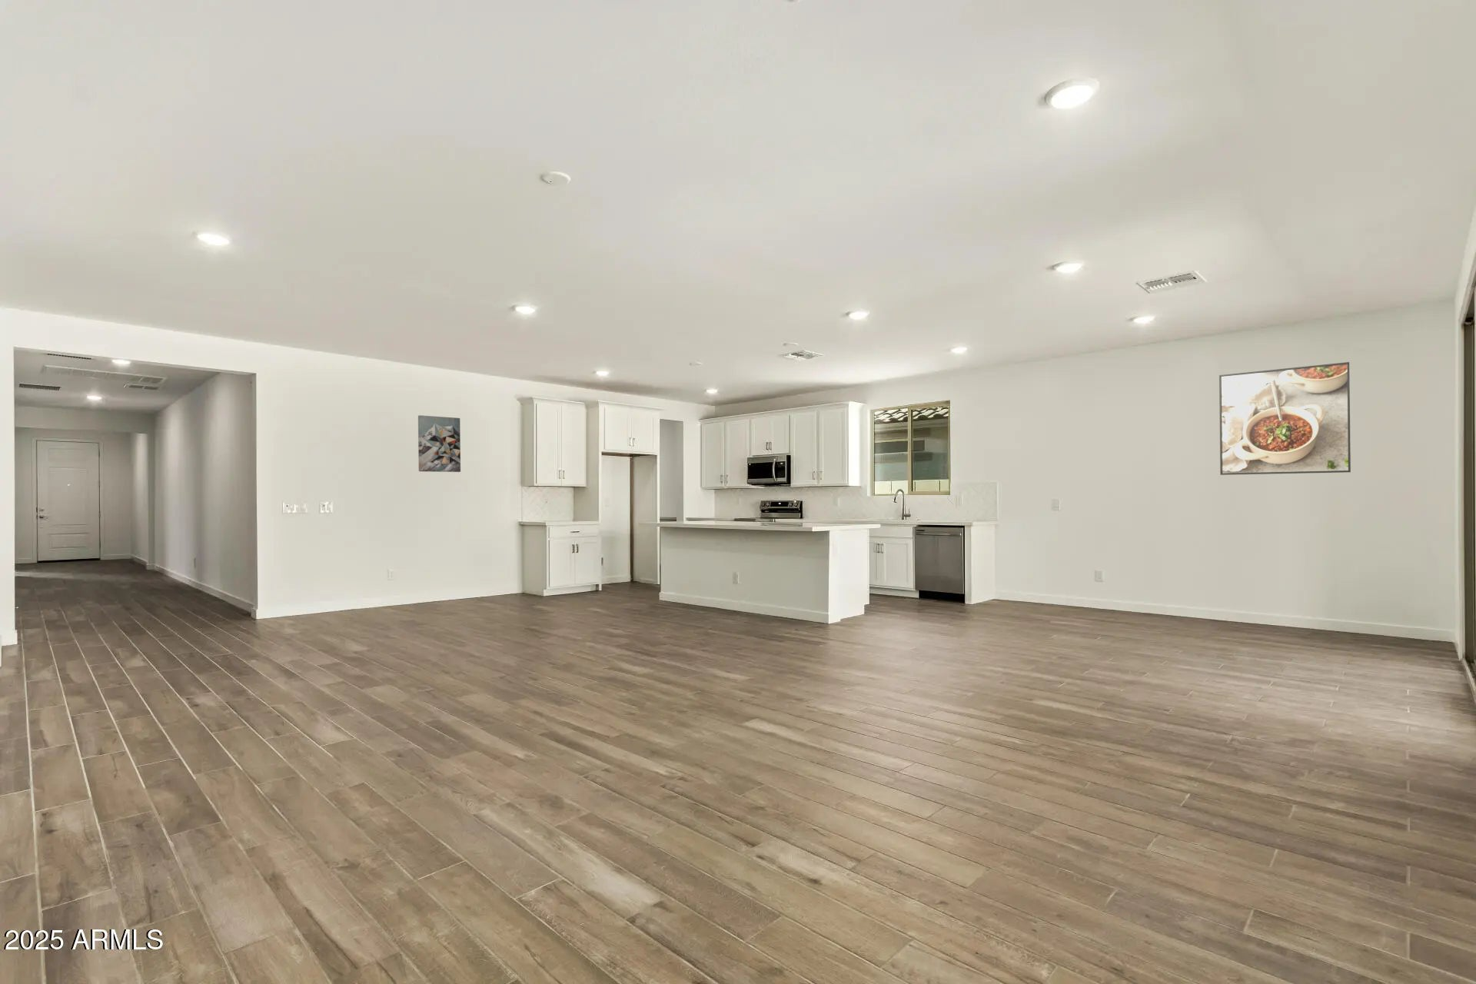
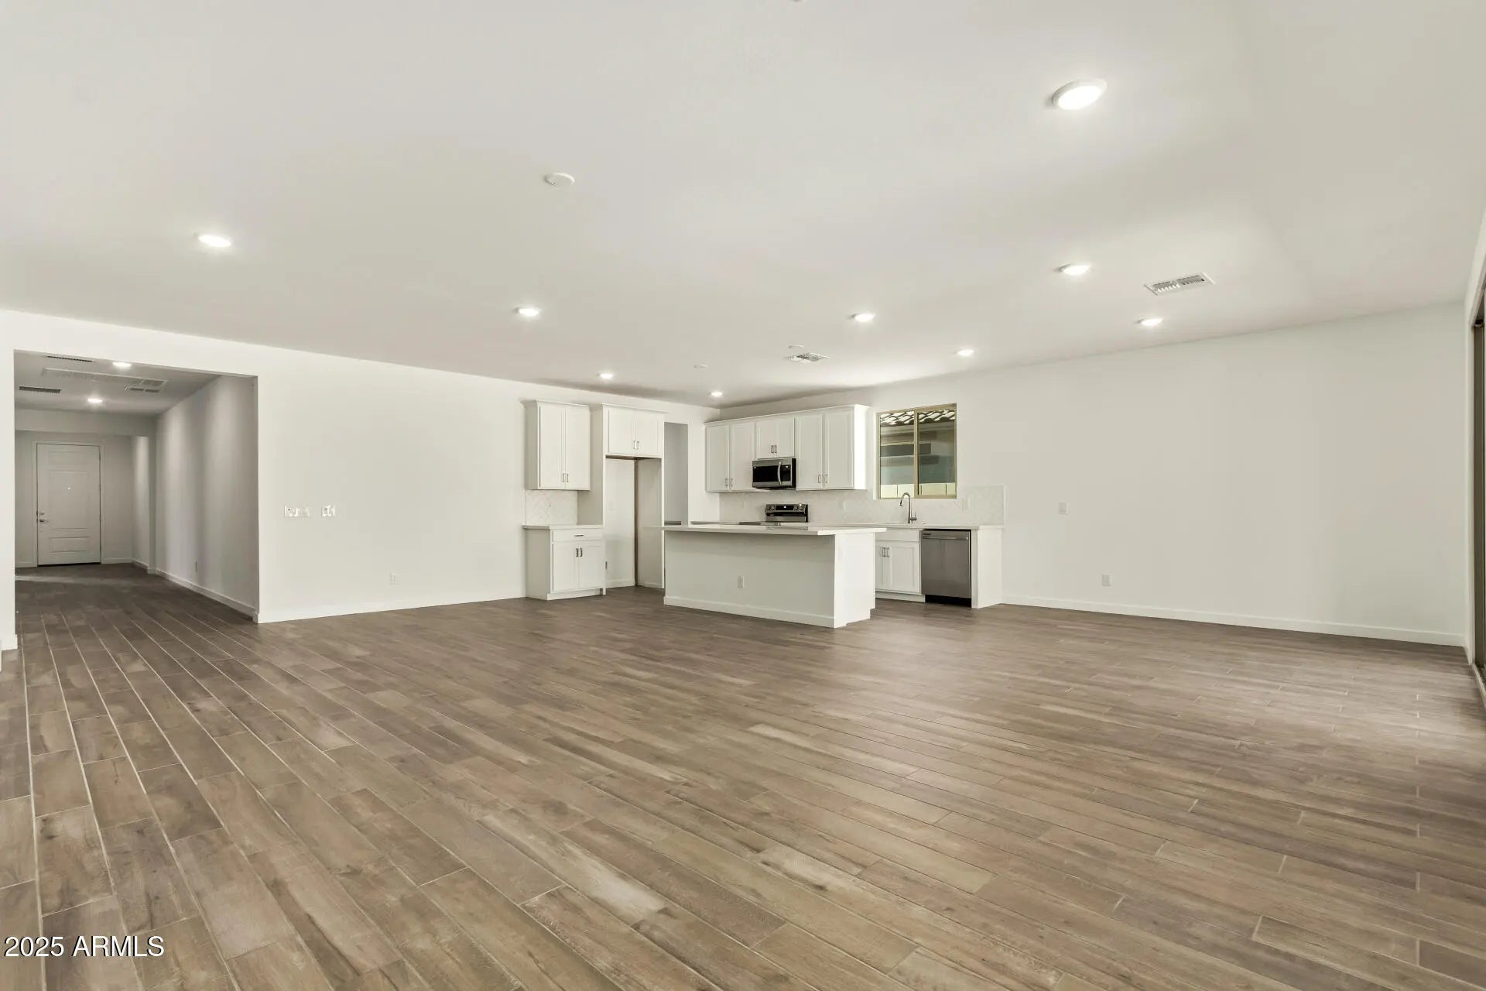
- wall art [417,414,461,472]
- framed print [1219,361,1352,476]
